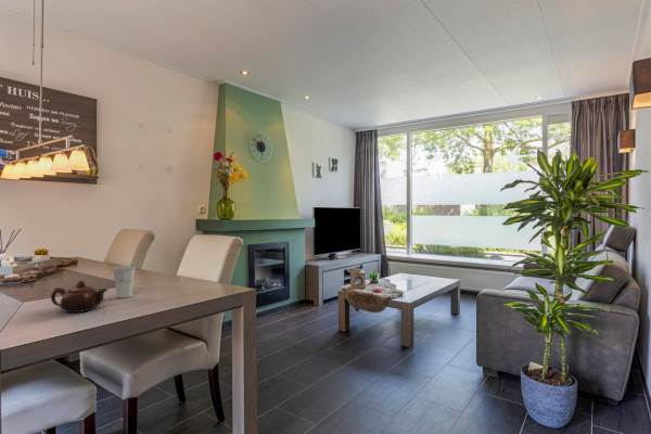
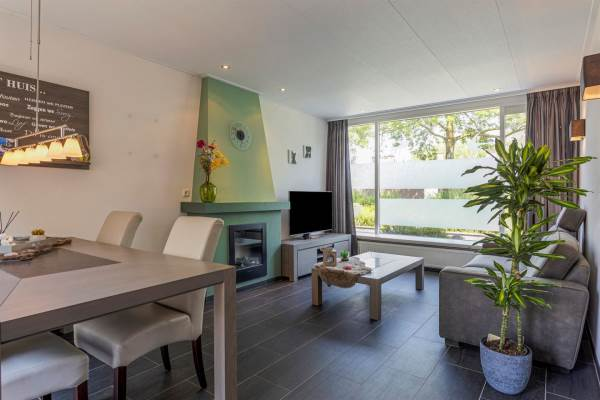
- cup [112,265,137,298]
- teapot [50,280,108,314]
